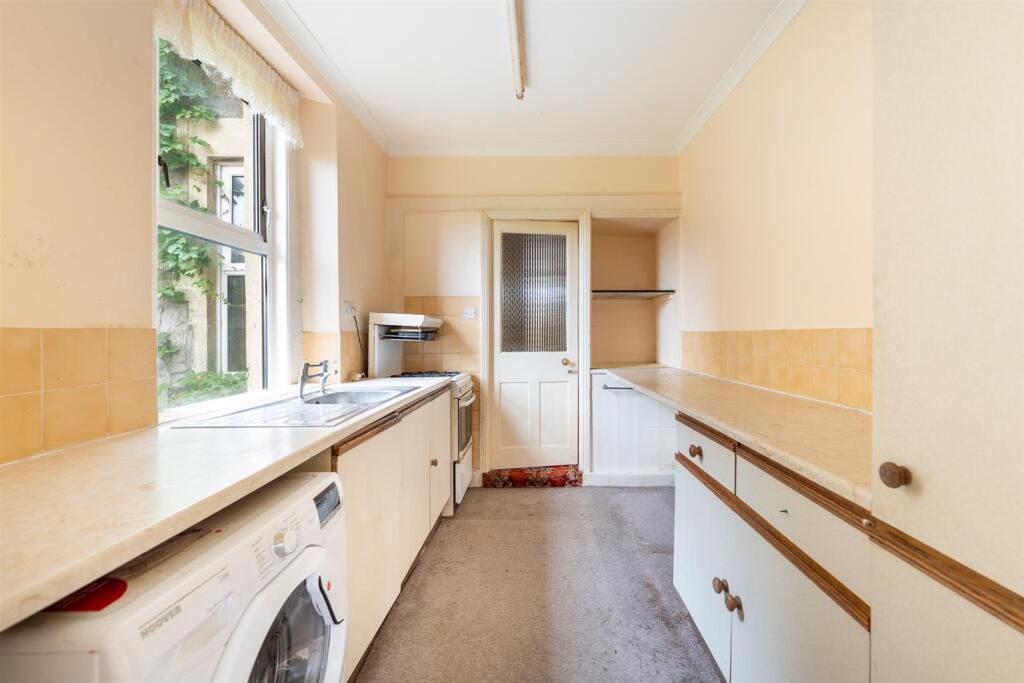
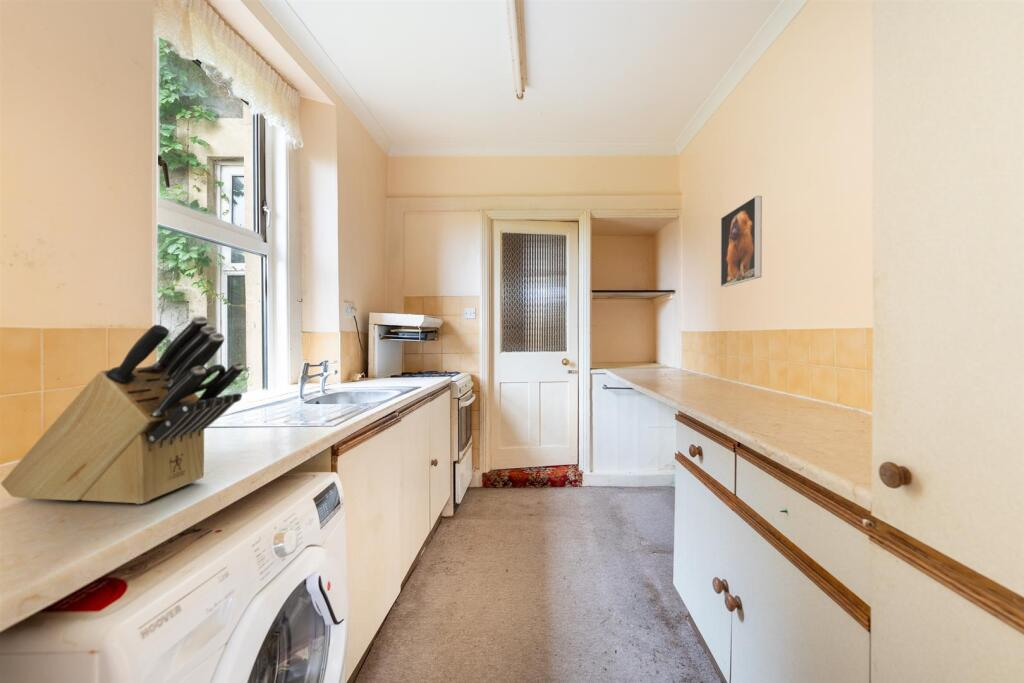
+ knife block [0,315,245,505]
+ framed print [720,195,763,288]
